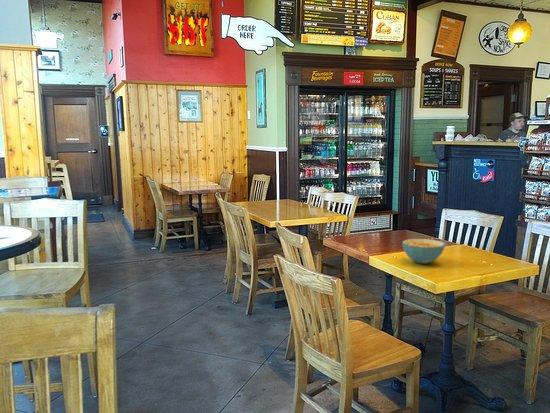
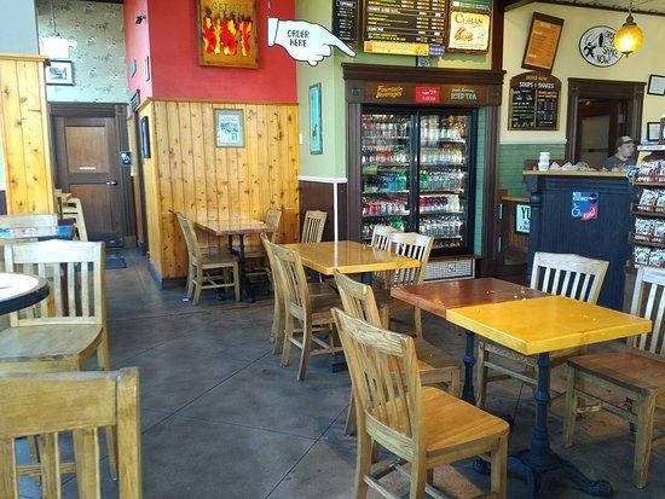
- cereal bowl [401,238,446,265]
